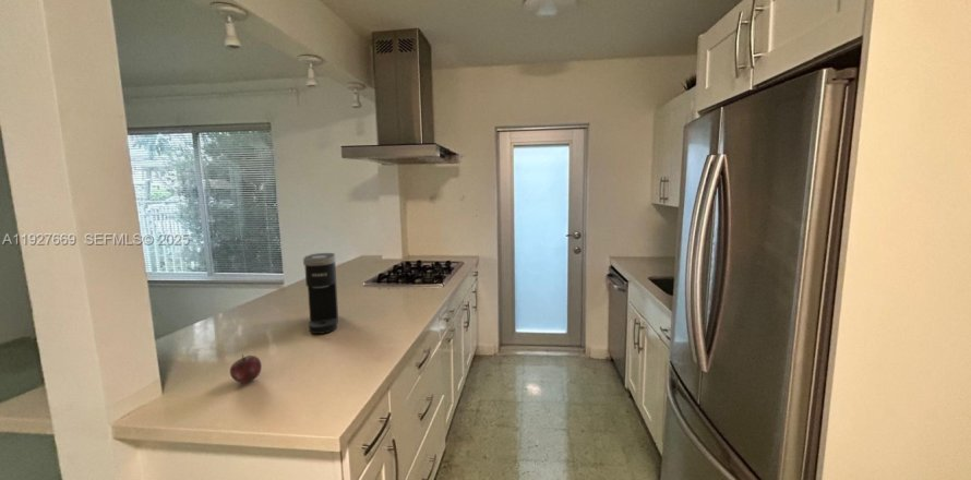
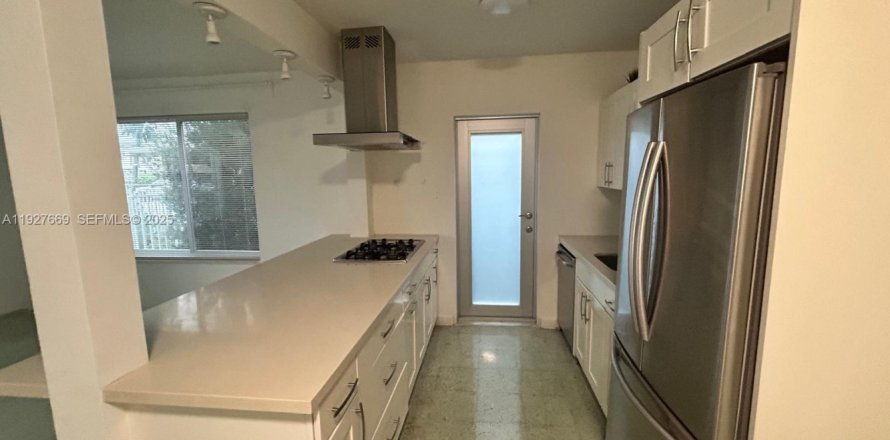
- coffee maker [302,252,339,335]
- apple [229,353,263,384]
